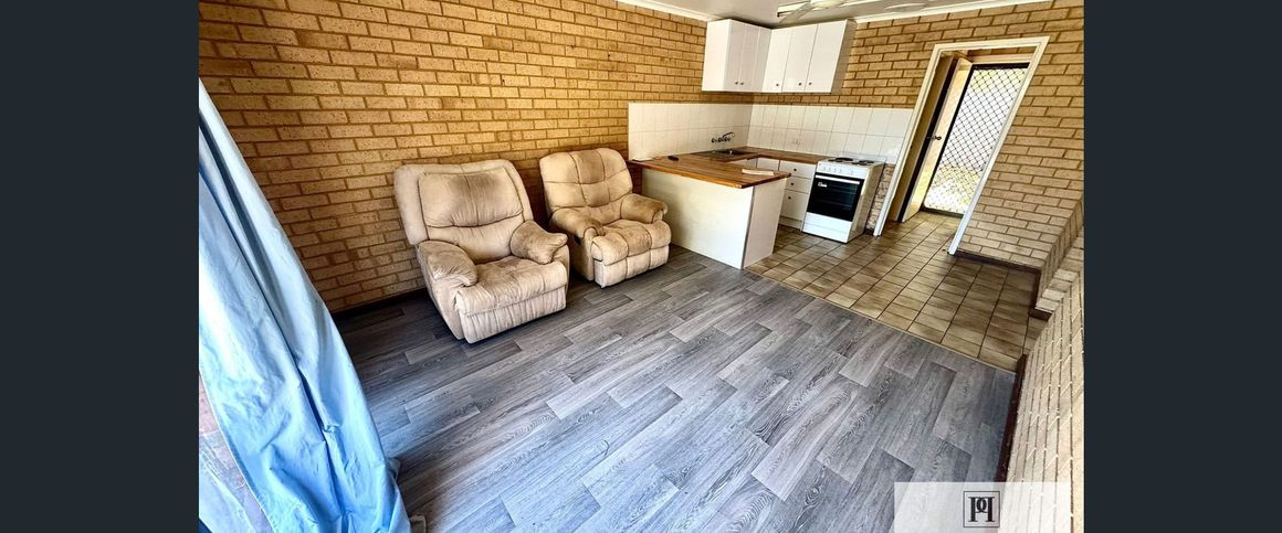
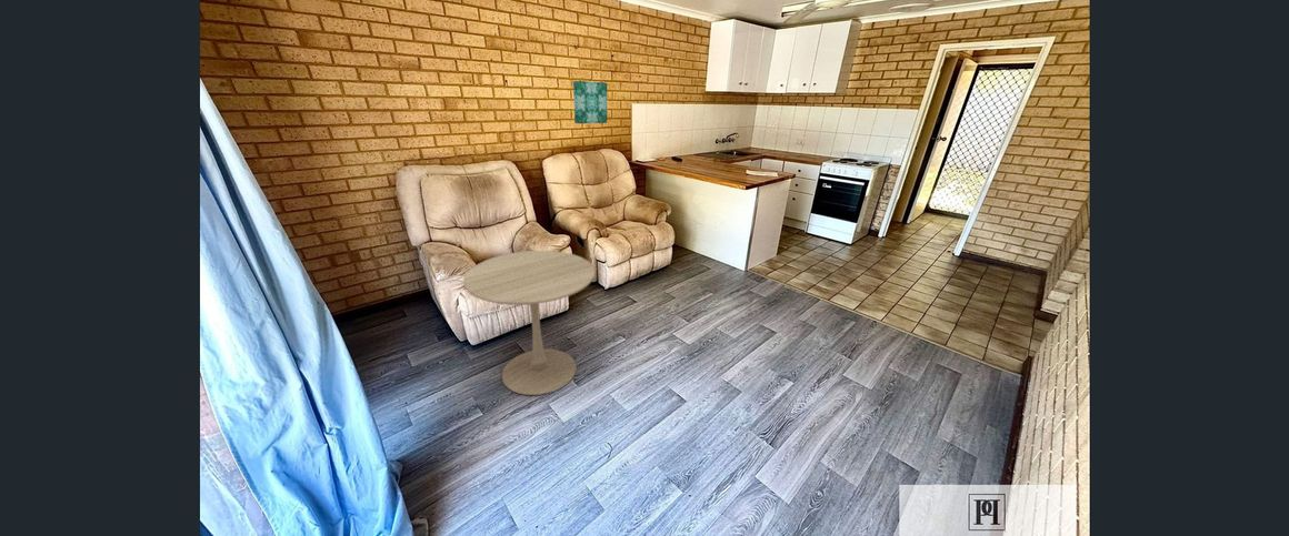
+ wall art [572,80,608,124]
+ side table [462,250,596,396]
